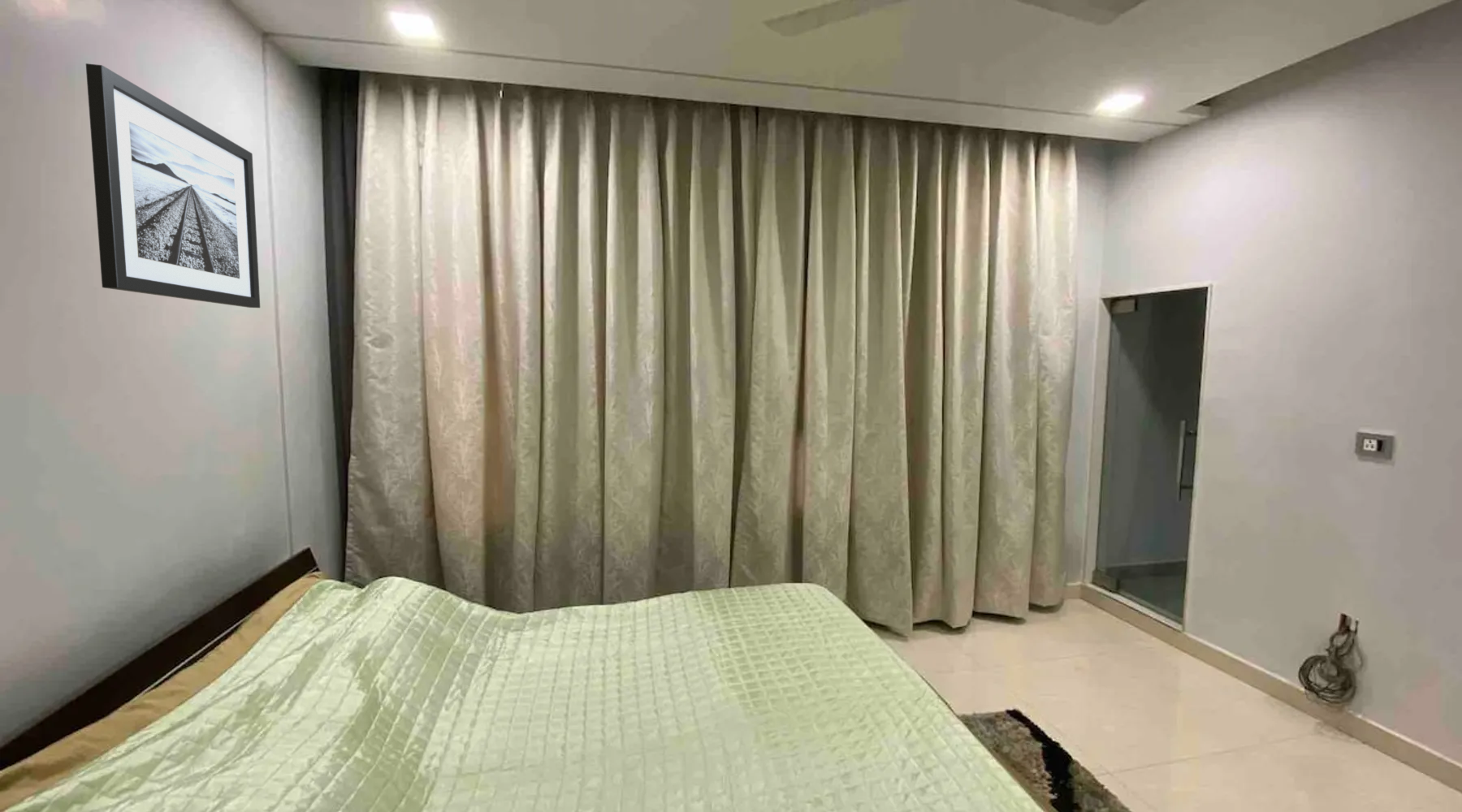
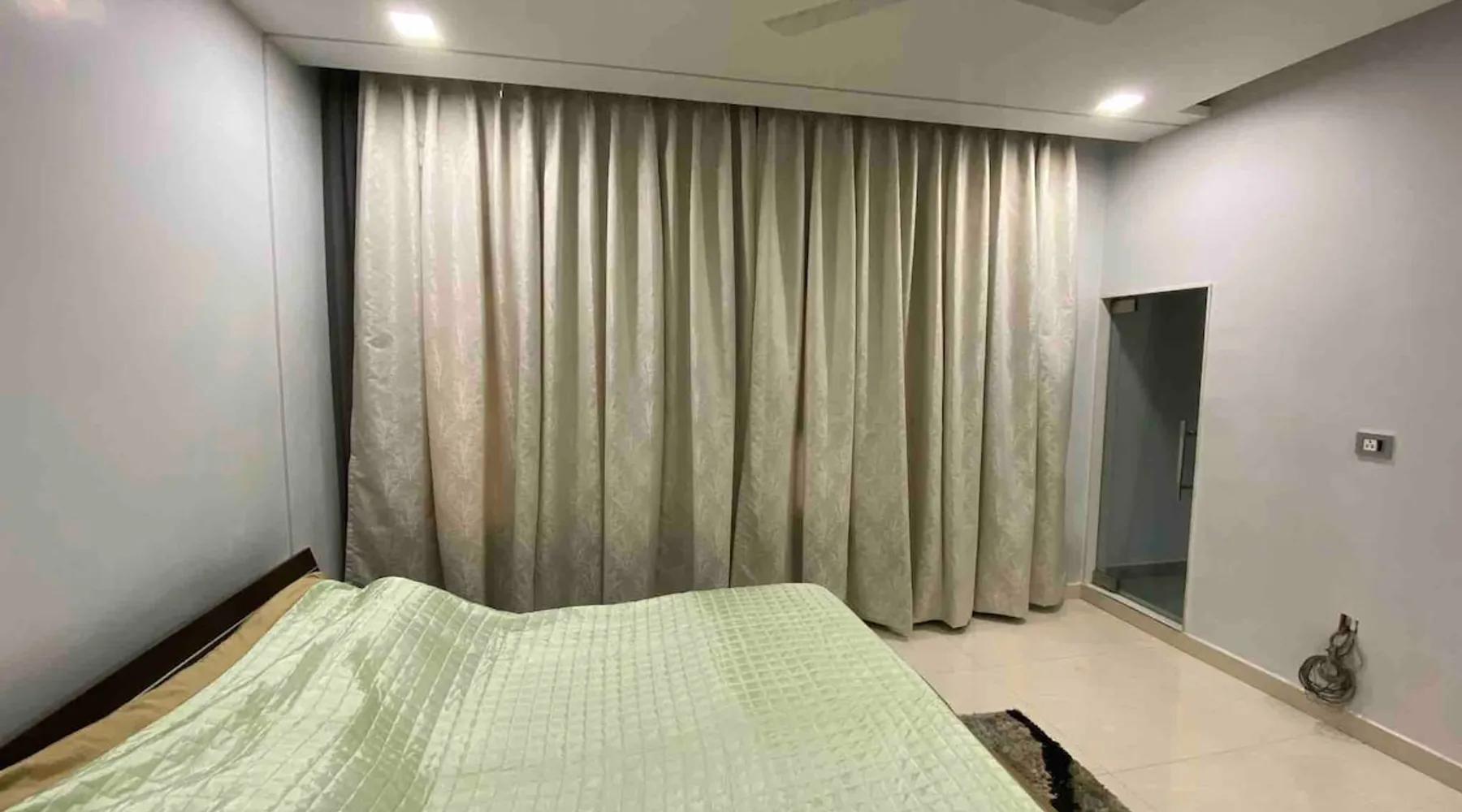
- wall art [85,63,261,309]
